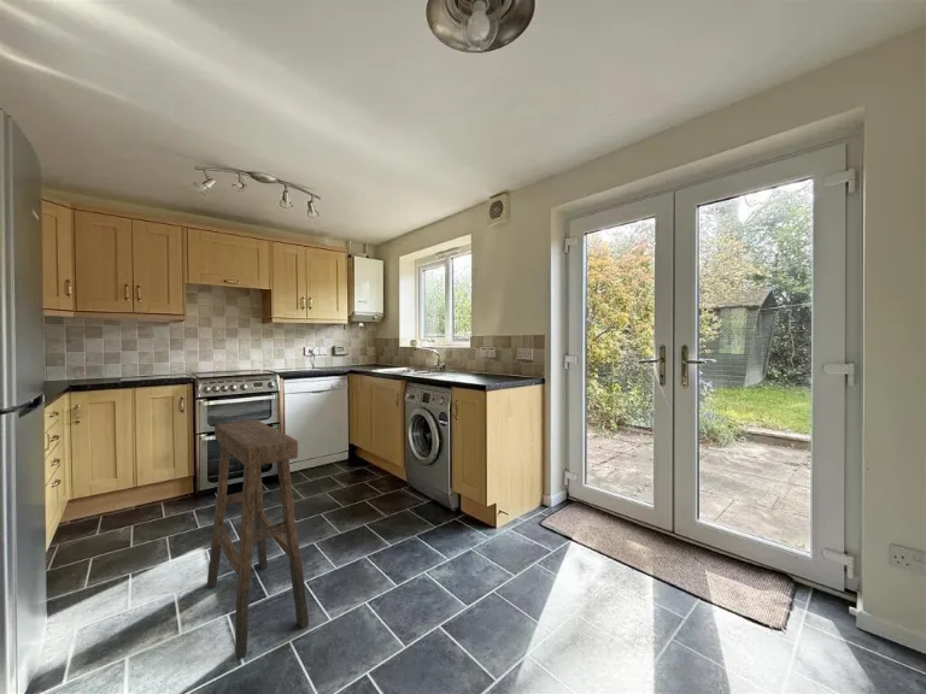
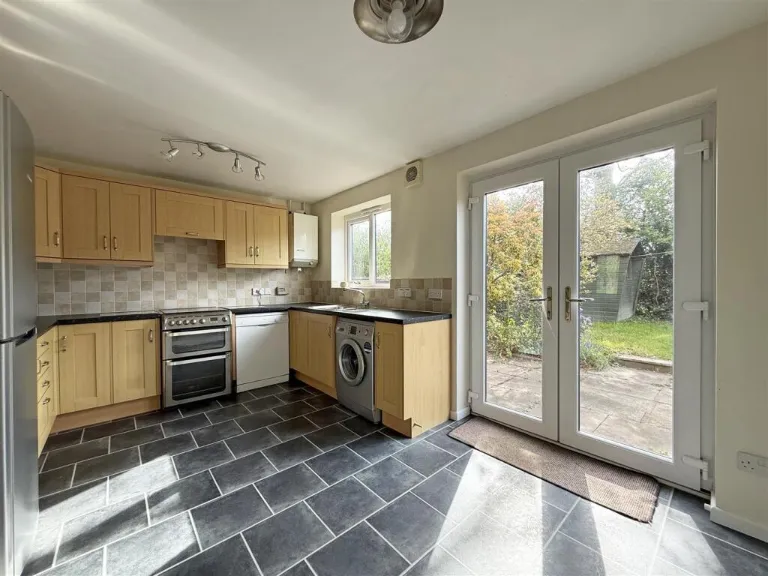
- stool [206,418,310,661]
